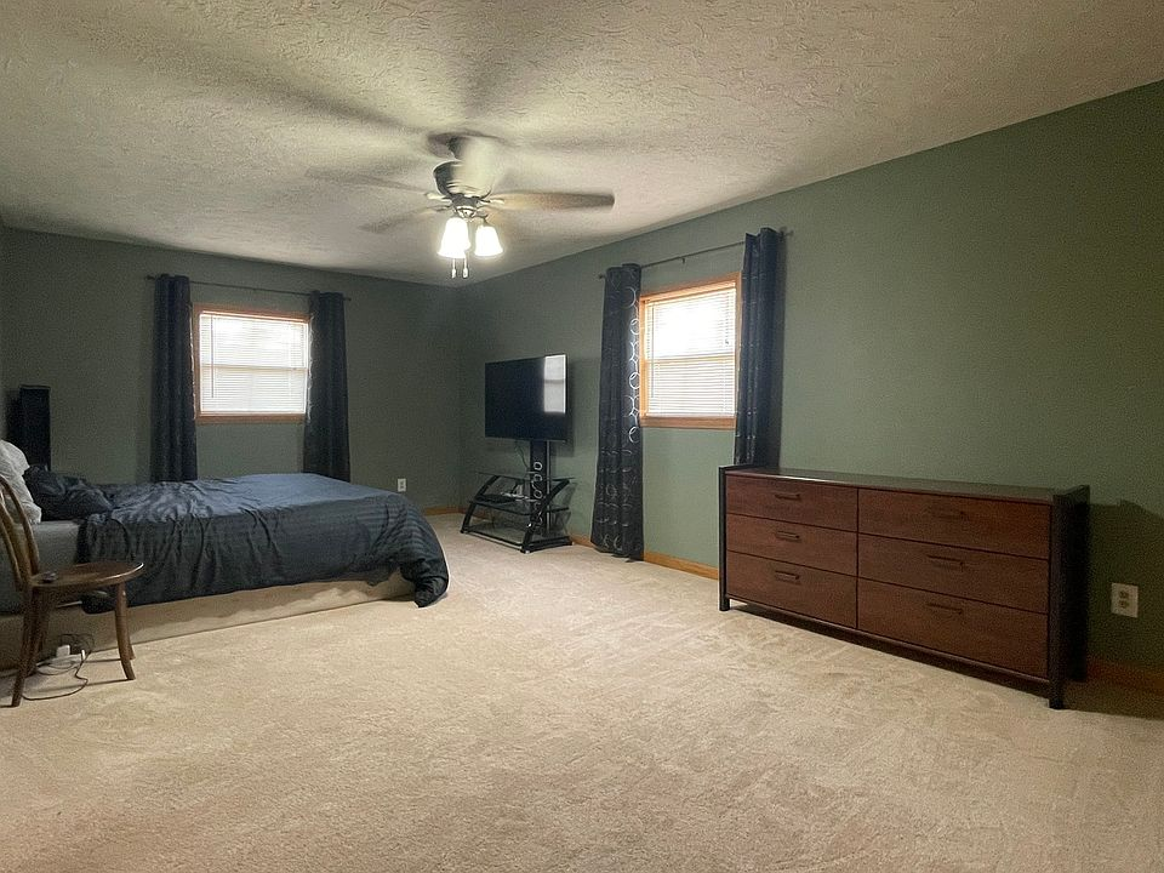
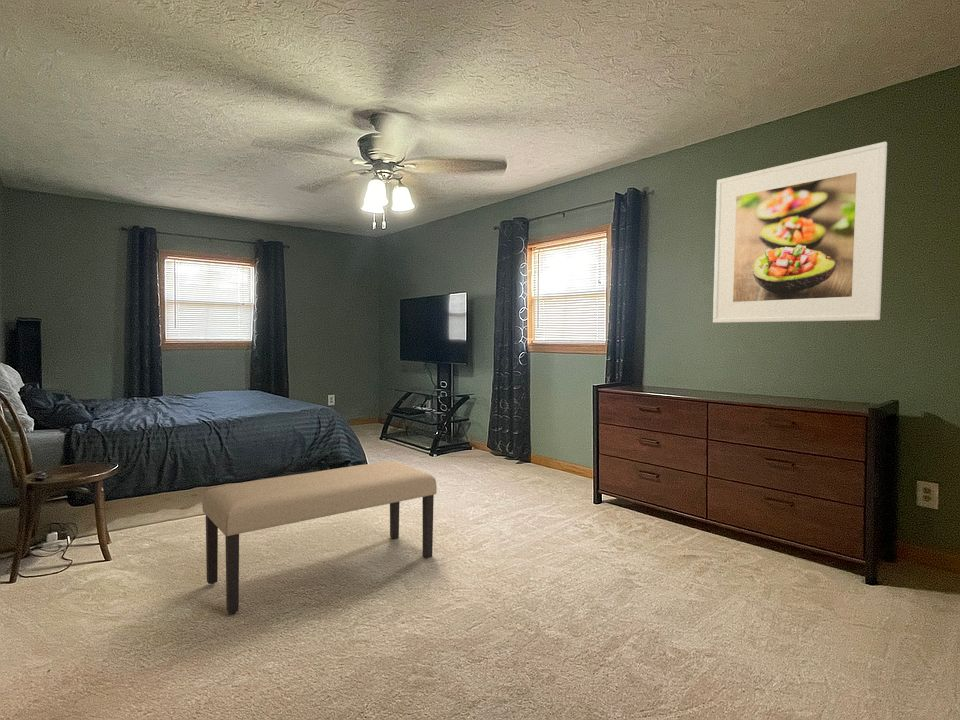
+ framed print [712,141,888,324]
+ bench [201,460,438,615]
